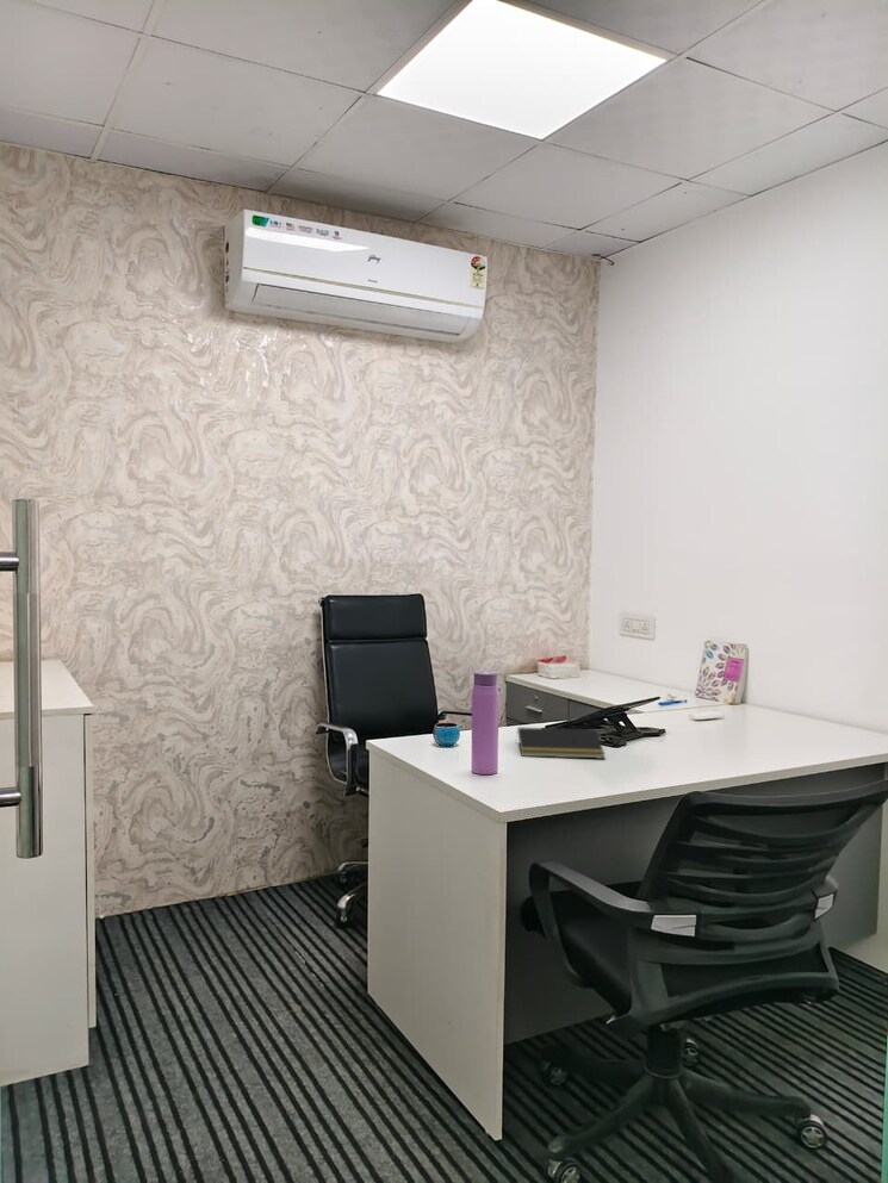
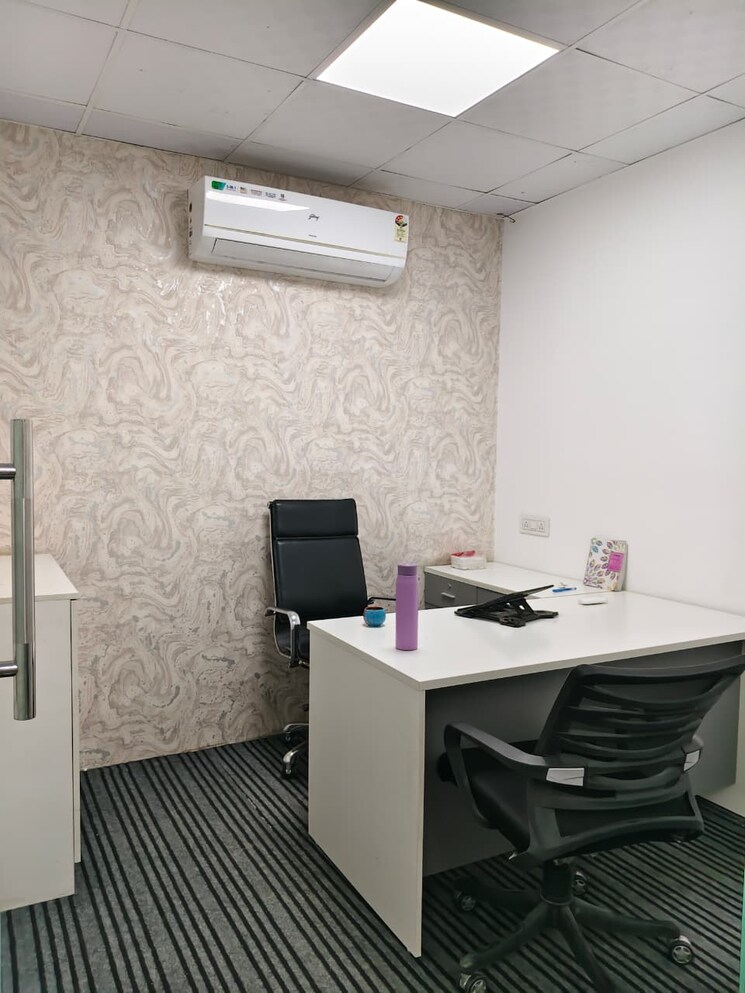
- notepad [514,727,606,760]
